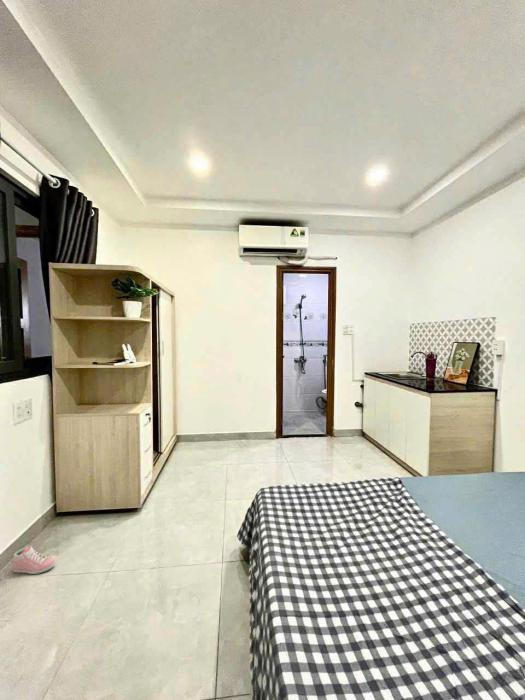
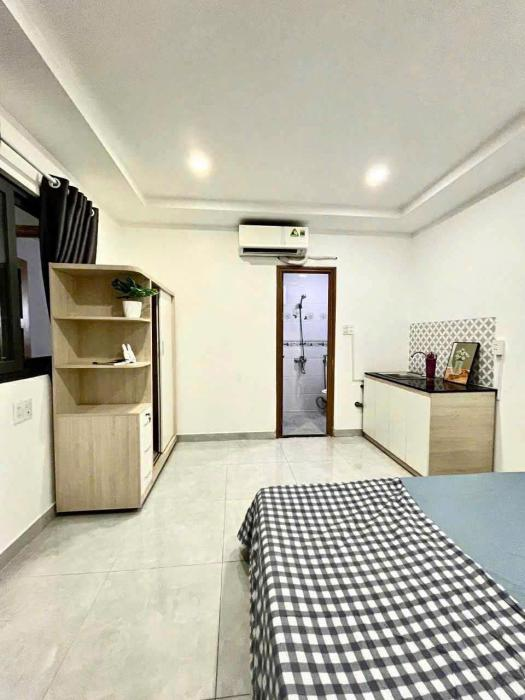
- sneaker [11,545,56,575]
